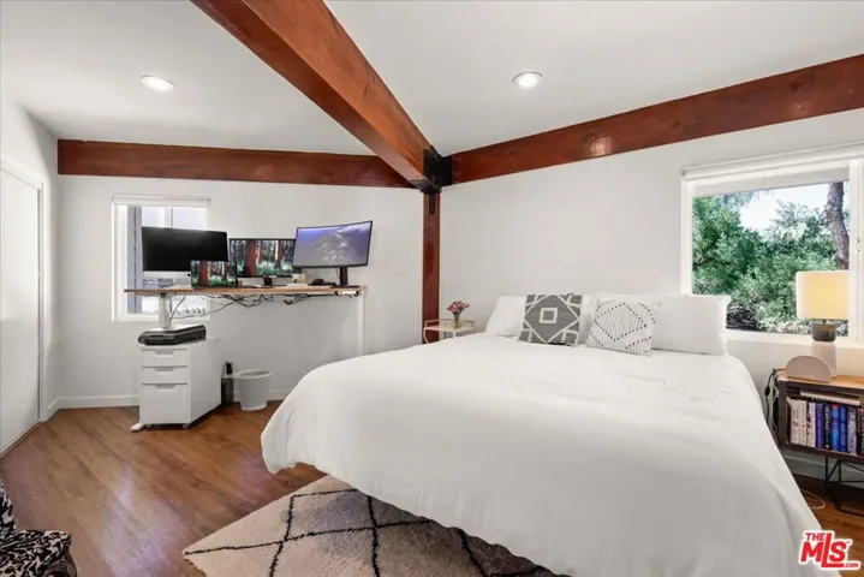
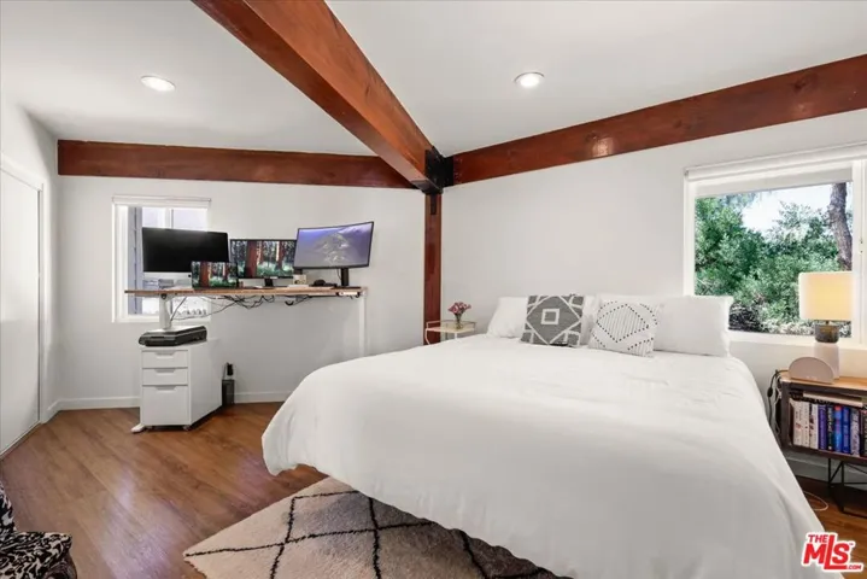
- wastebasket [233,368,274,411]
